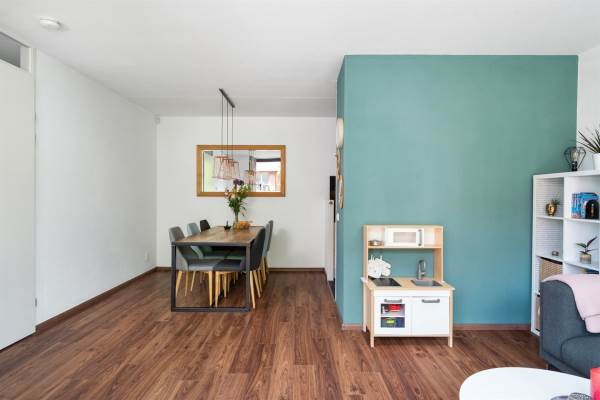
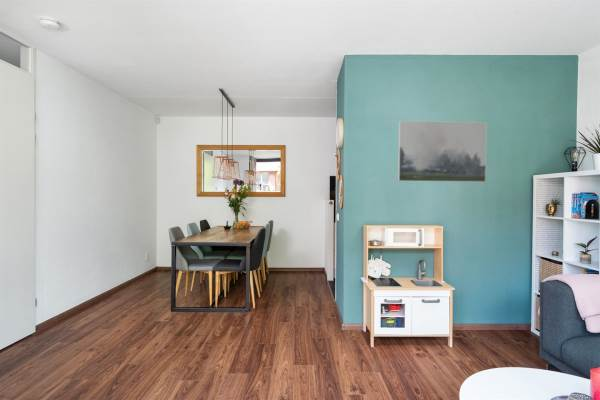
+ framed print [397,120,488,183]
